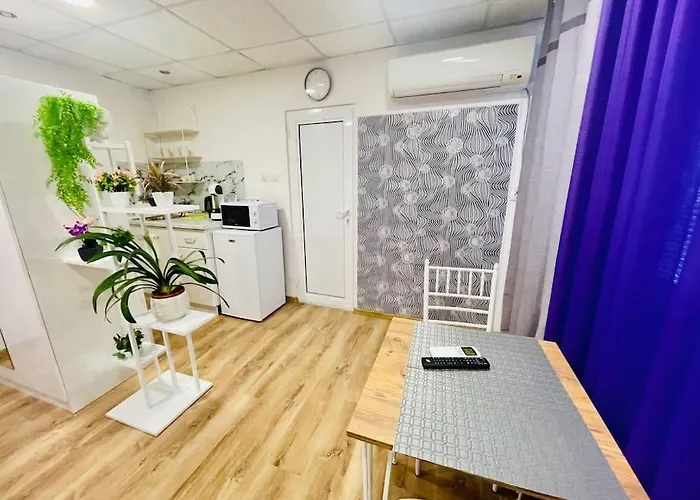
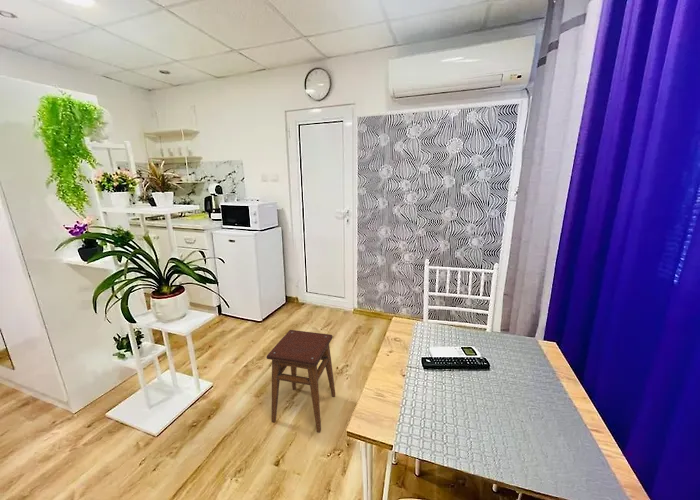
+ stool [266,329,336,433]
